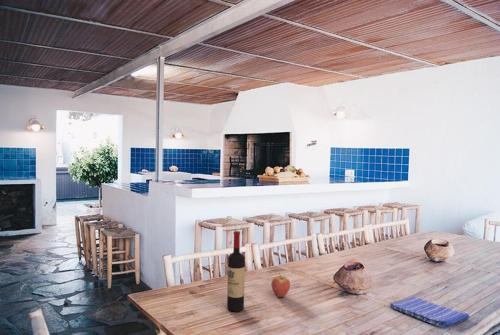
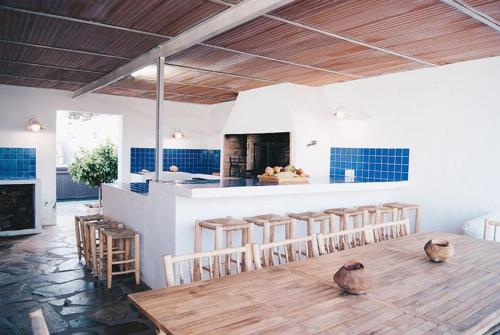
- wine bottle [226,230,246,313]
- fruit [270,274,291,298]
- dish towel [389,295,471,330]
